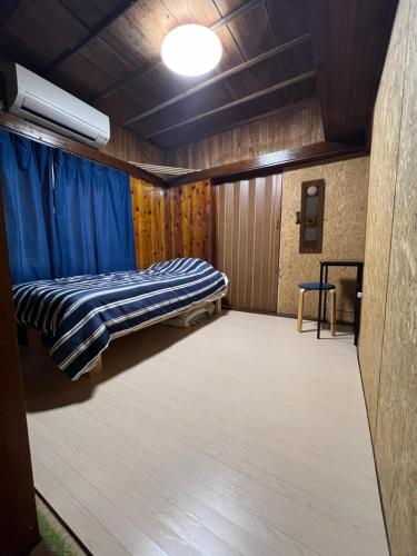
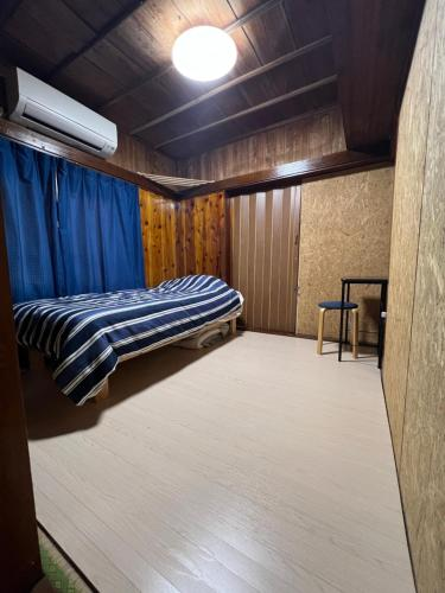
- pendulum clock [294,177,327,255]
